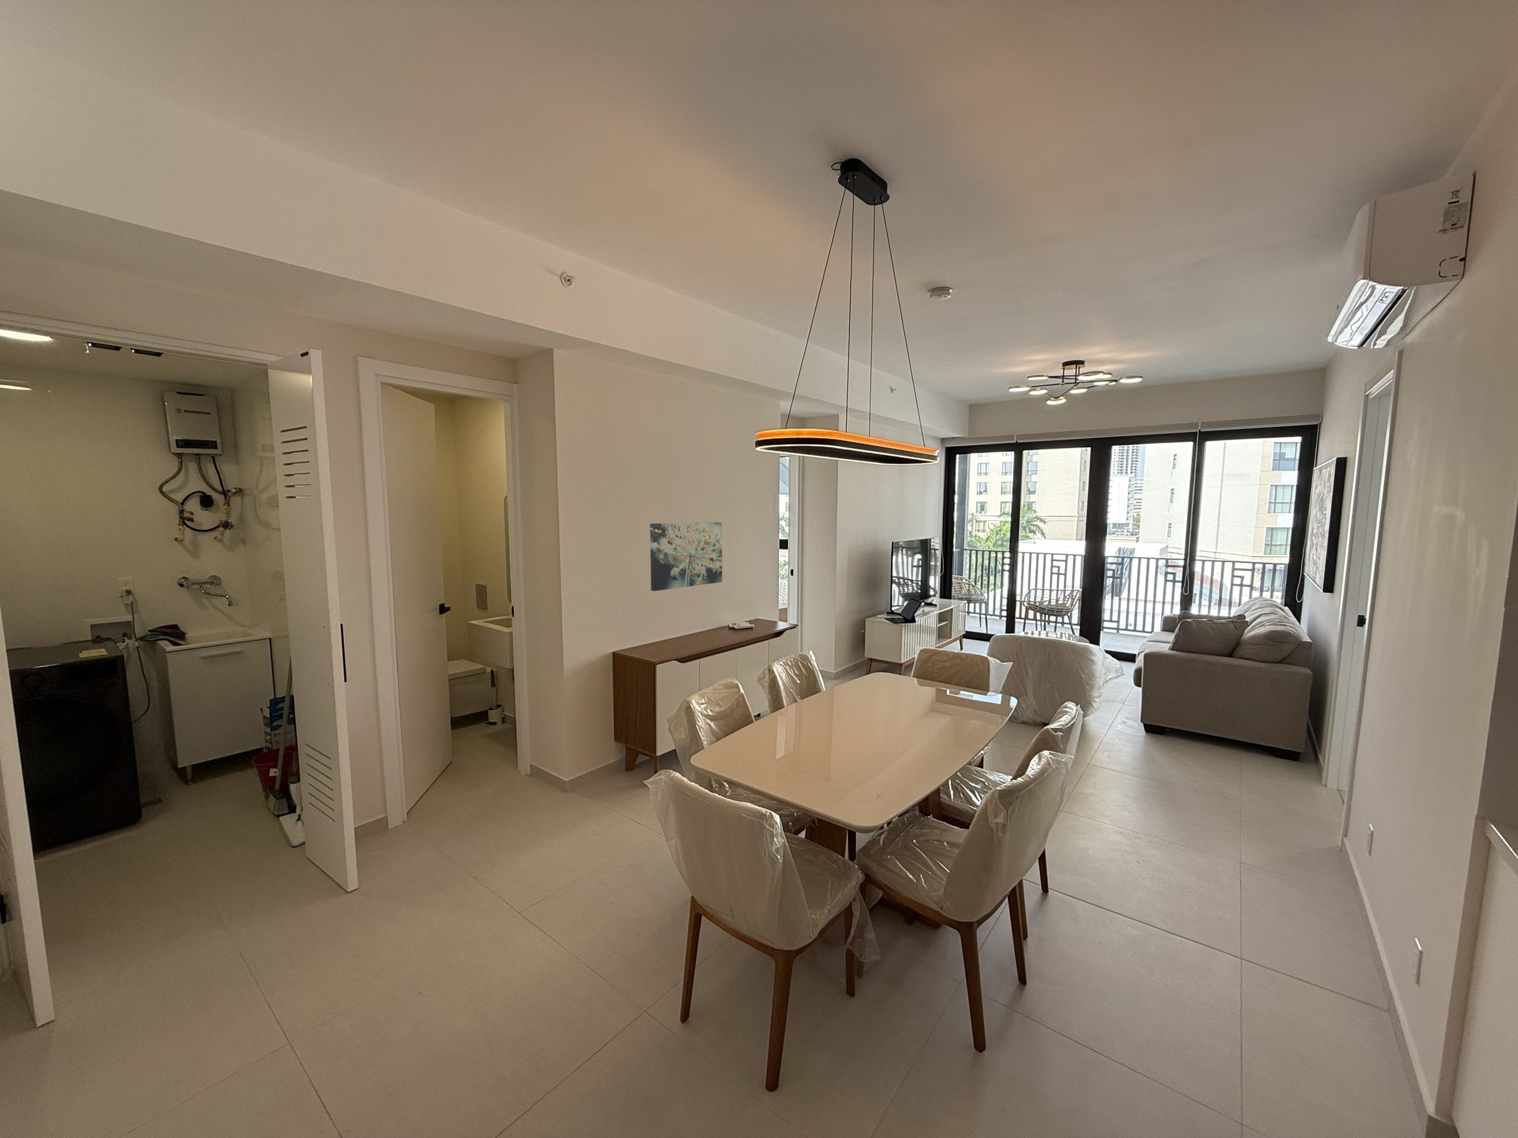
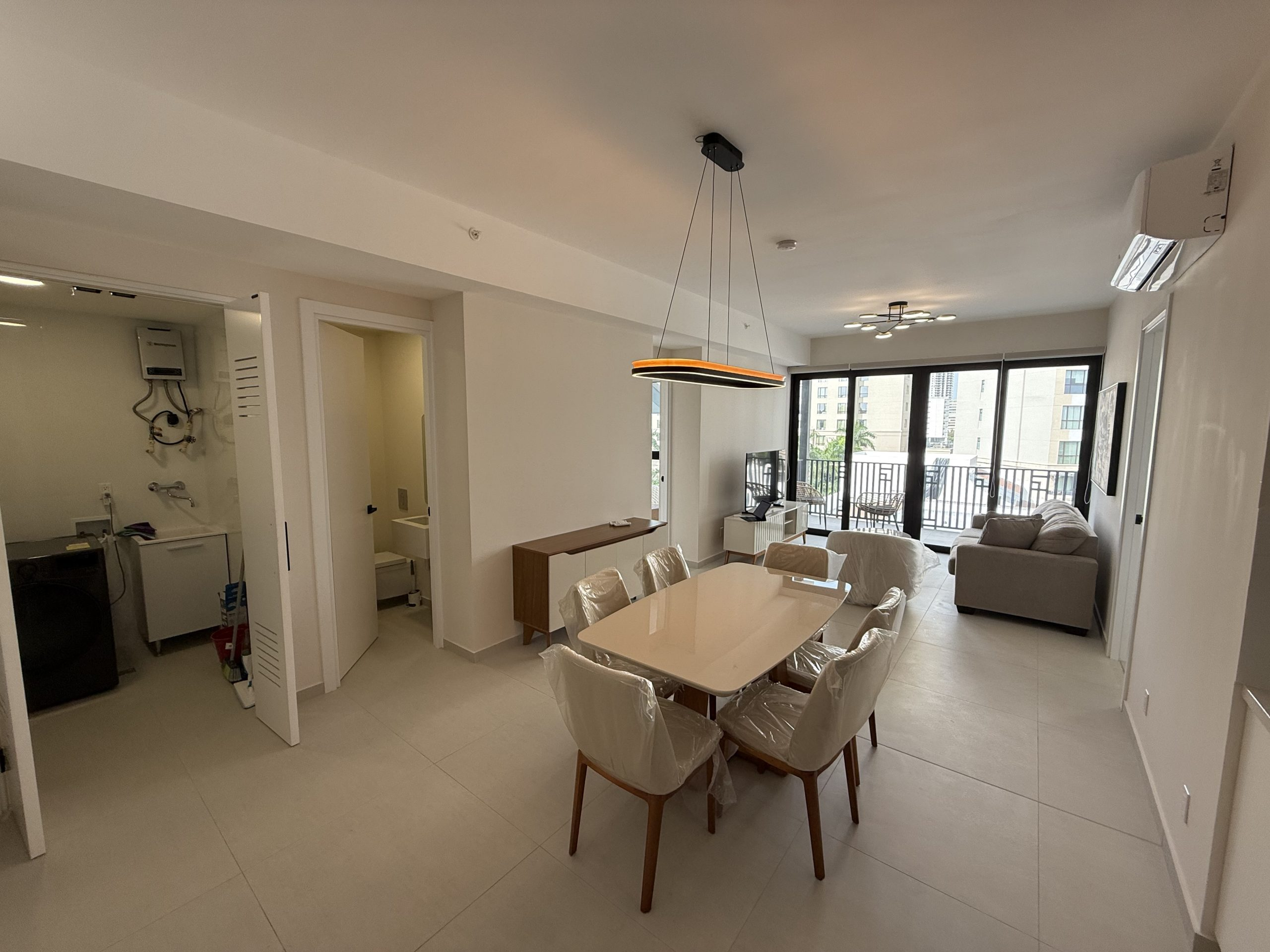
- wall art [649,521,723,592]
